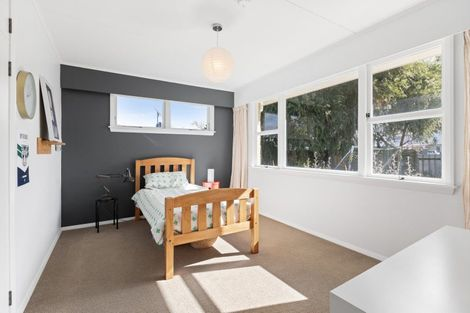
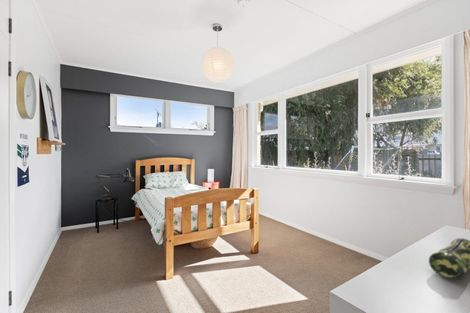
+ pencil case [428,237,470,279]
